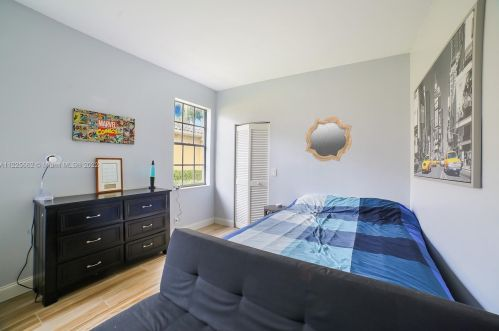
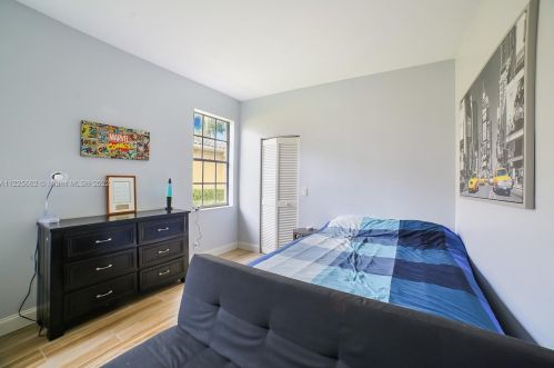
- mirror [305,116,353,162]
